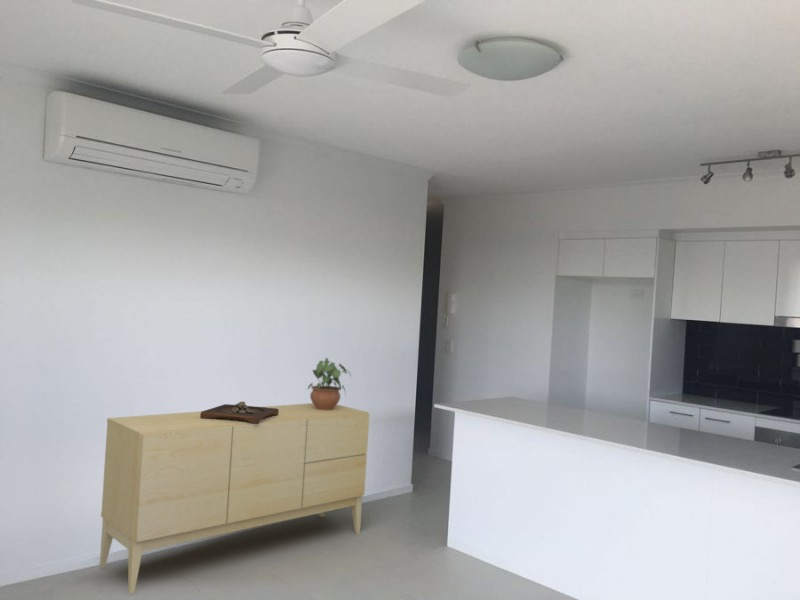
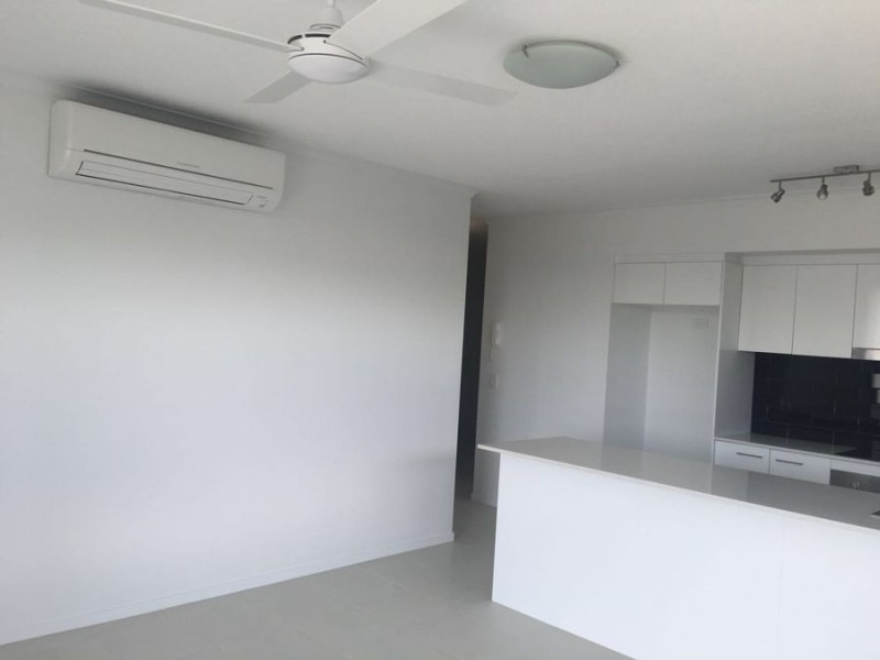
- wooden tray [200,401,279,424]
- potted plant [307,356,352,410]
- sideboard [99,402,371,595]
